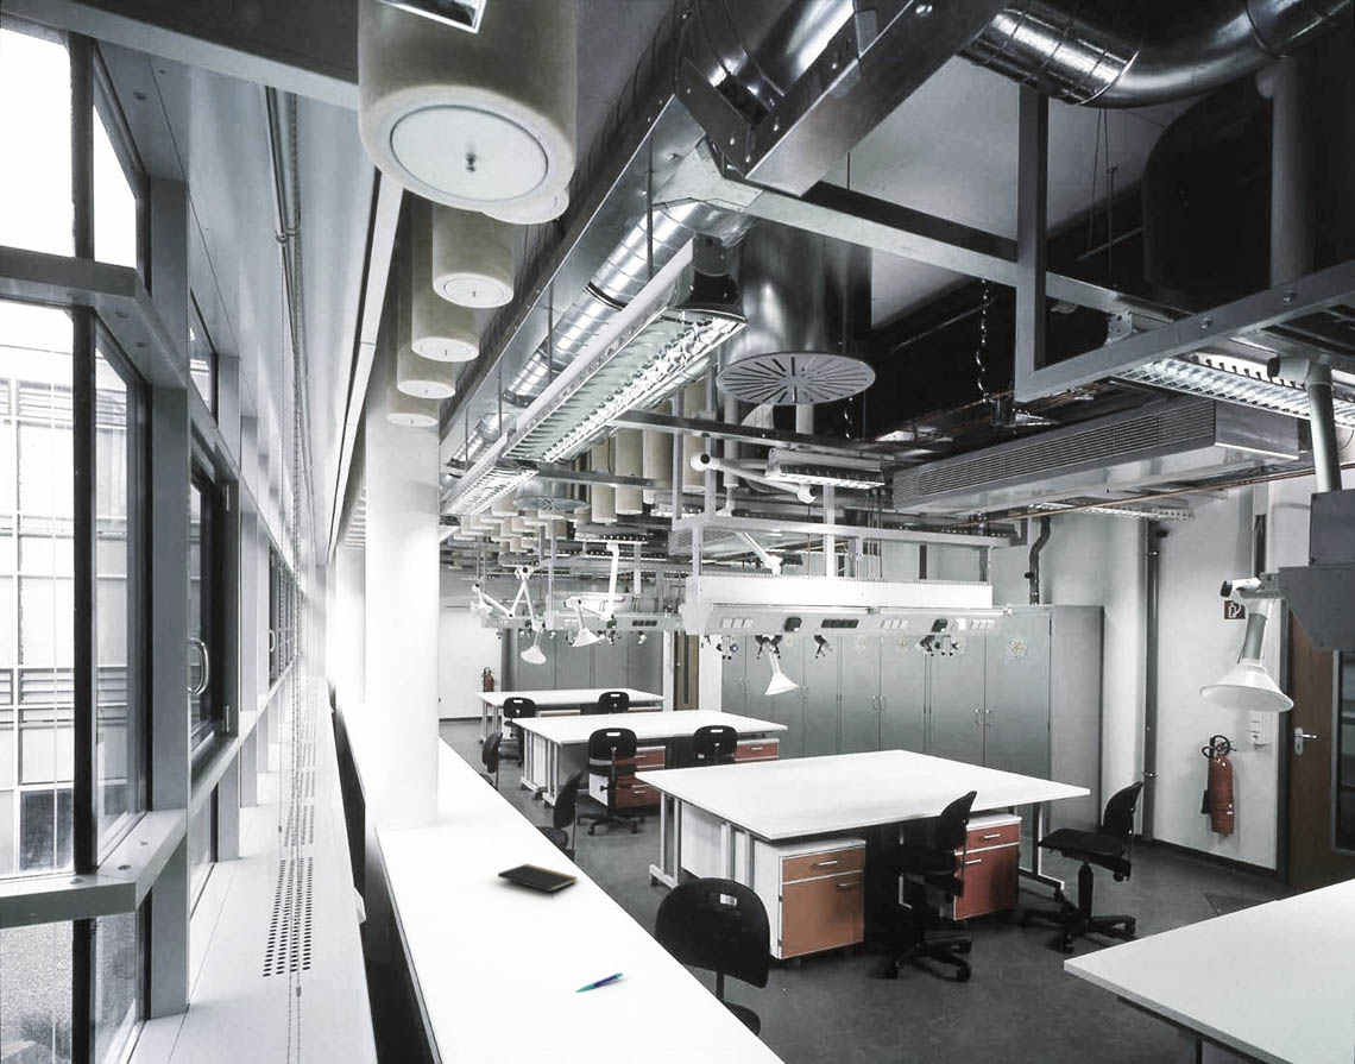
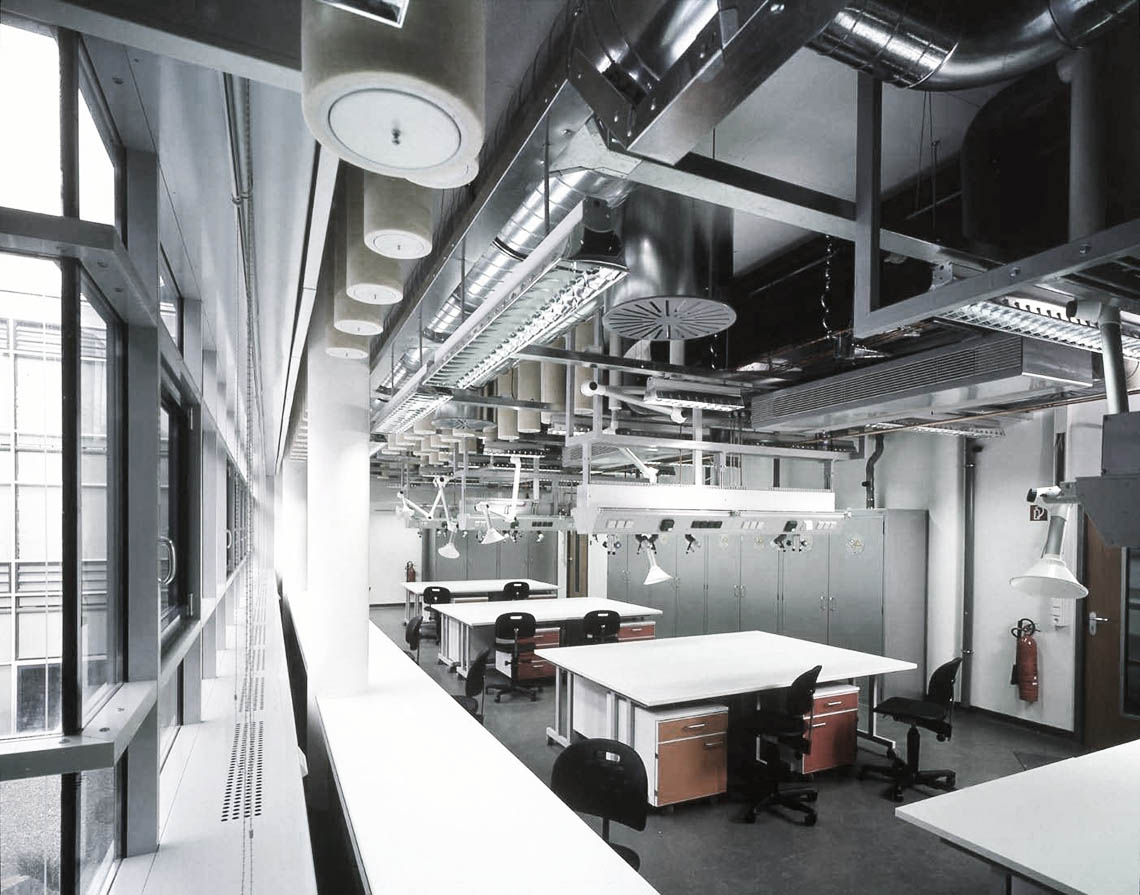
- pen [574,971,624,994]
- notepad [497,863,579,900]
